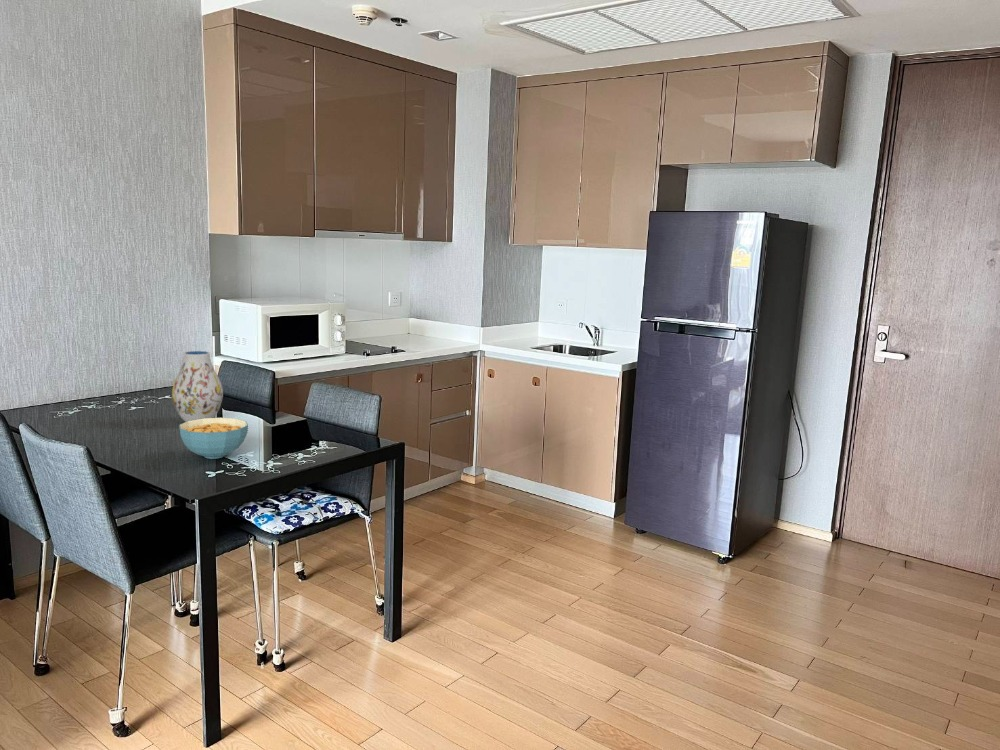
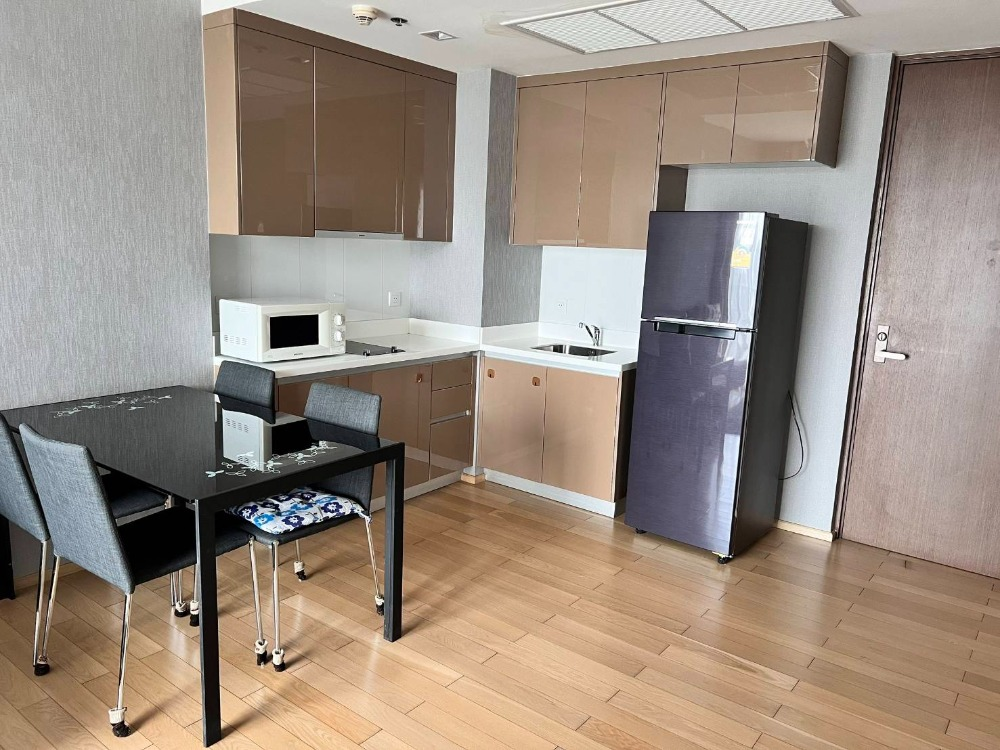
- vase [171,350,224,422]
- cereal bowl [178,417,249,460]
